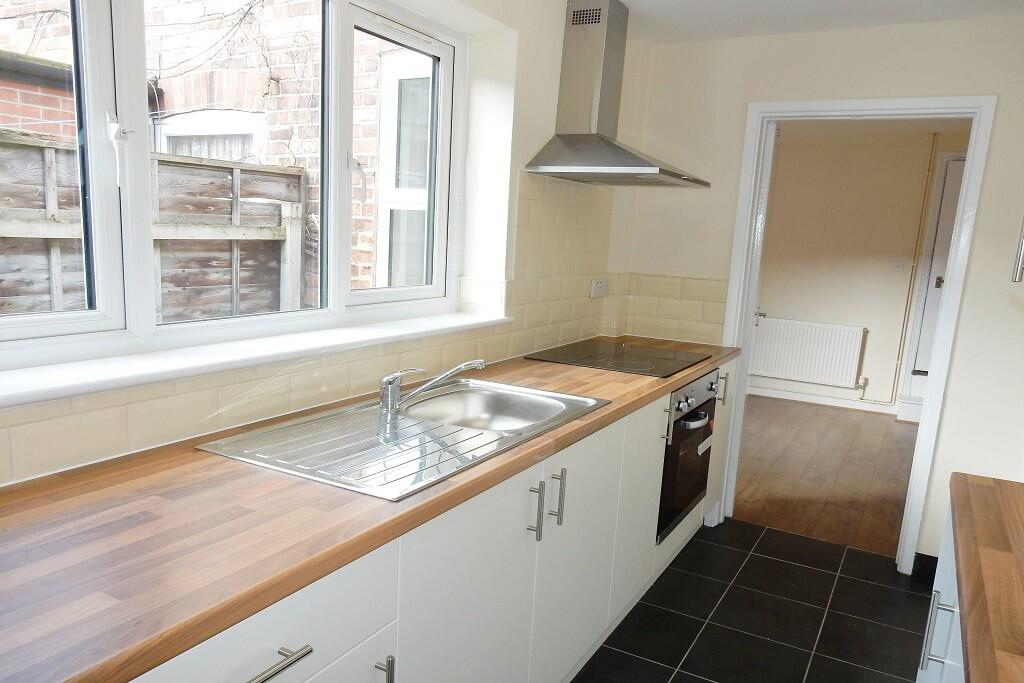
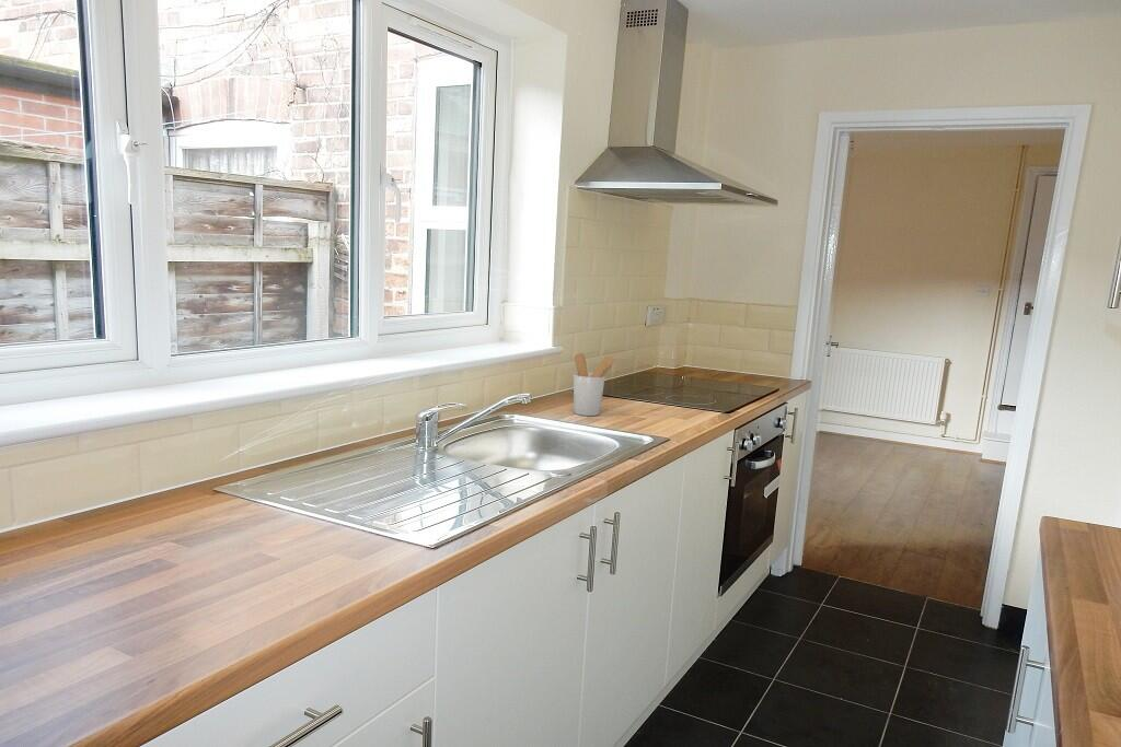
+ utensil holder [573,352,617,417]
